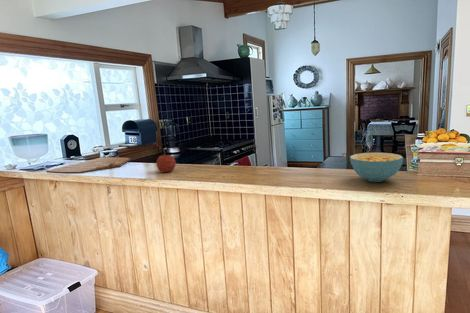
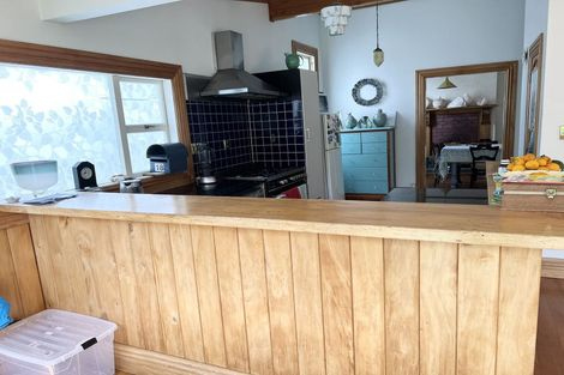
- cereal bowl [349,152,404,183]
- cutting board [45,156,131,175]
- fruit [155,152,177,173]
